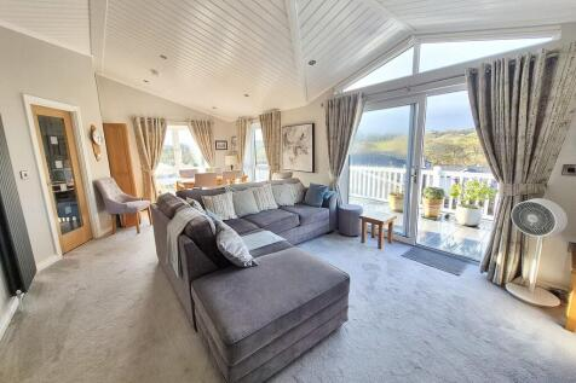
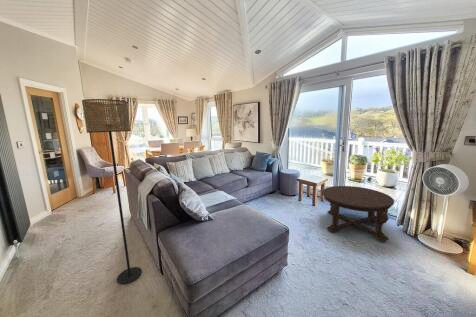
+ coffee table [322,185,395,243]
+ floor lamp [81,98,143,285]
